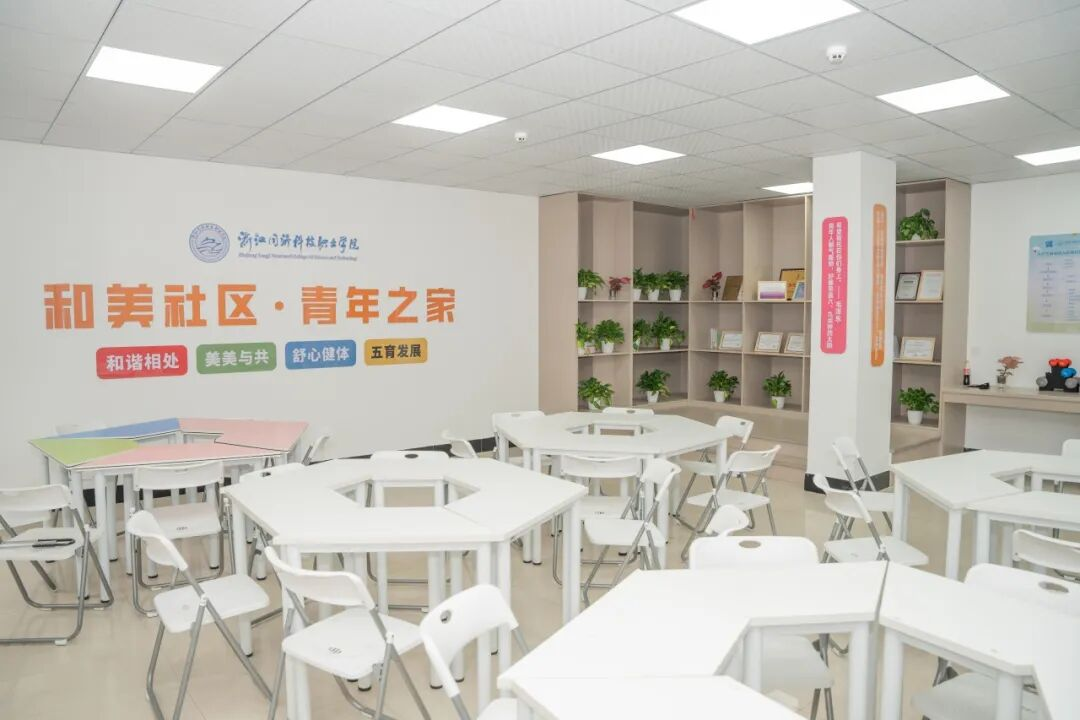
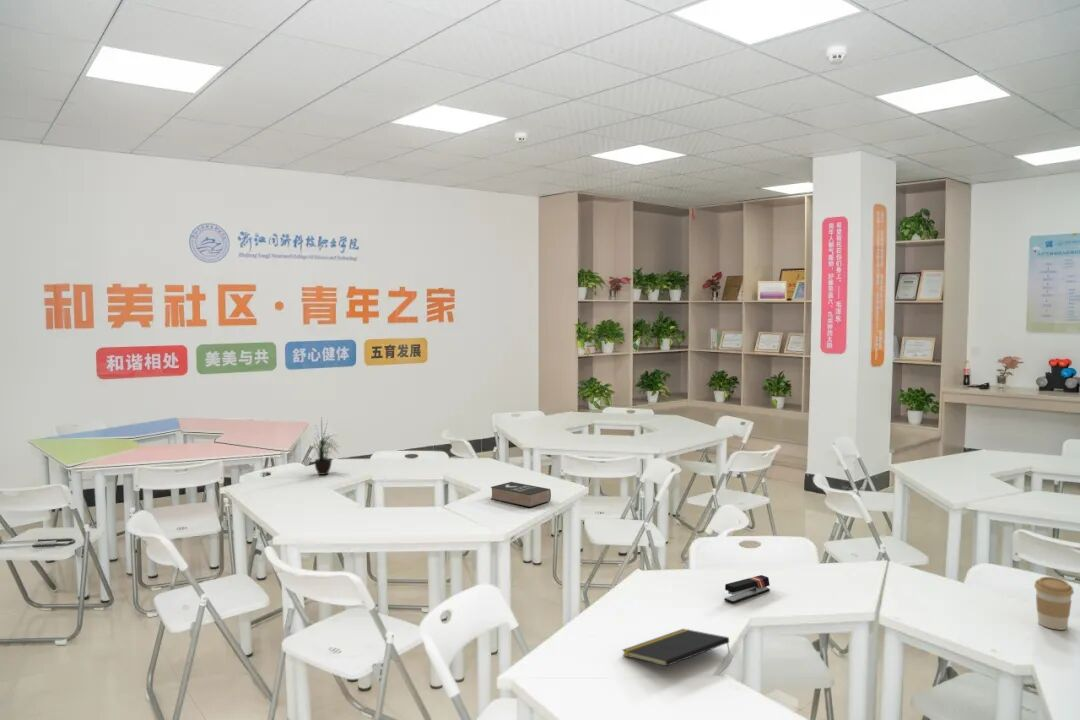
+ book [490,481,552,508]
+ potted plant [306,418,340,476]
+ stapler [723,574,771,604]
+ notepad [621,628,731,667]
+ coffee cup [1033,576,1075,631]
